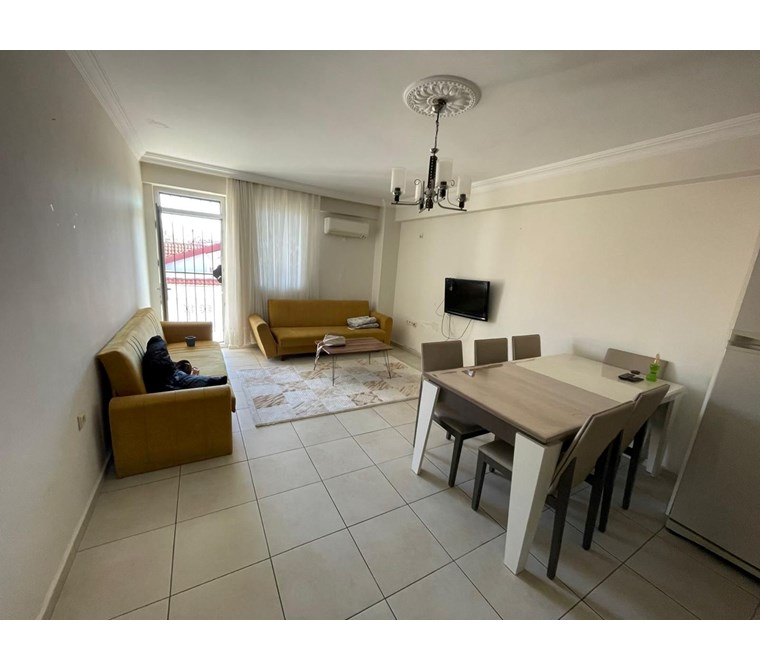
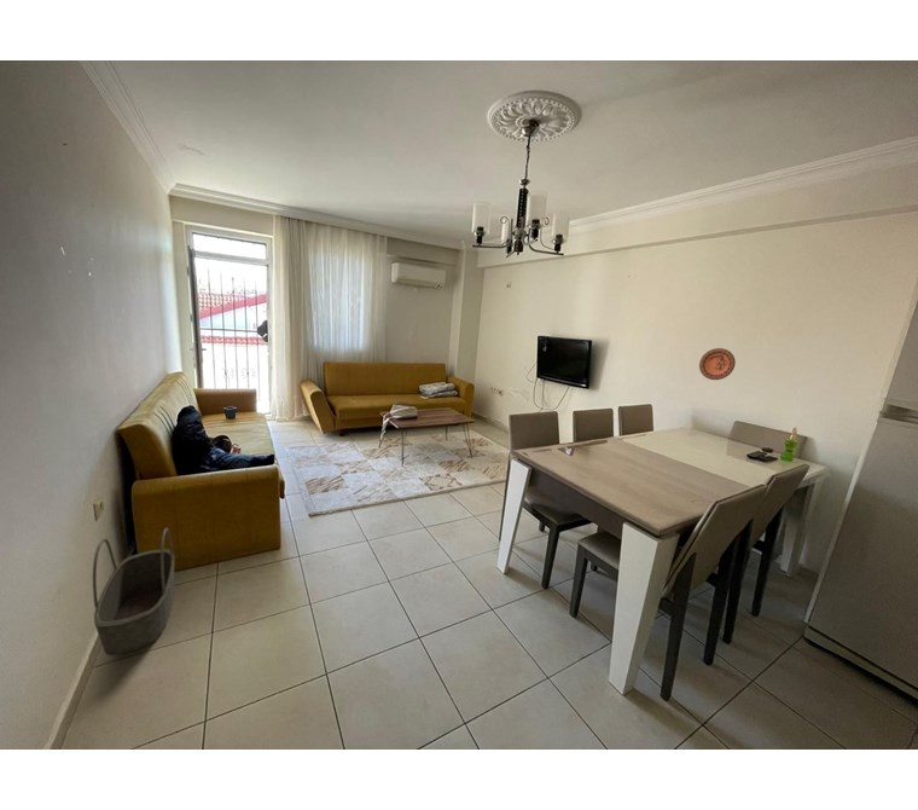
+ decorative plate [698,347,737,381]
+ basket [92,527,175,656]
